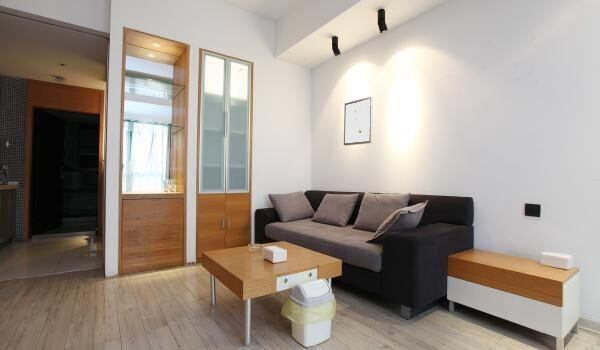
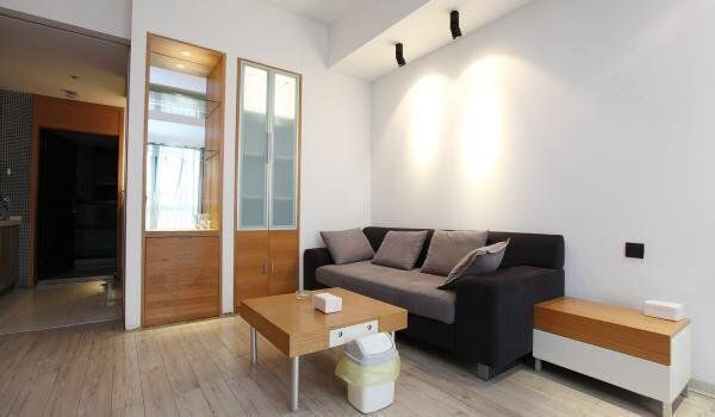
- wall art [343,95,375,146]
